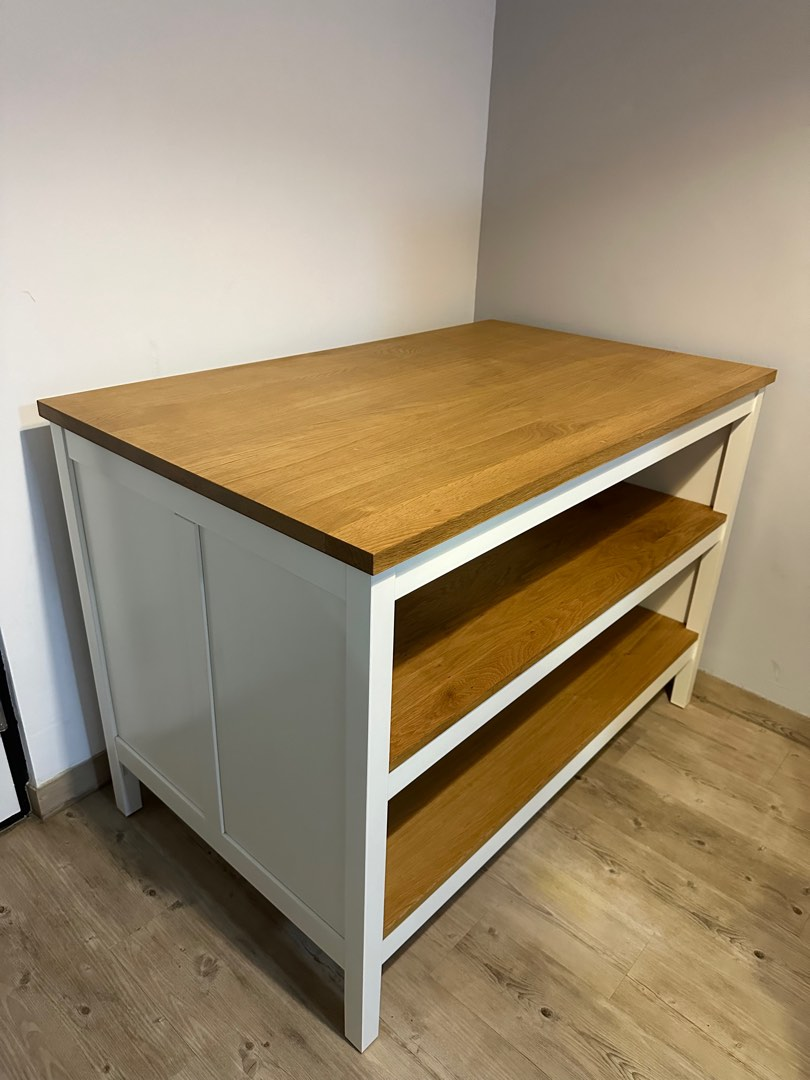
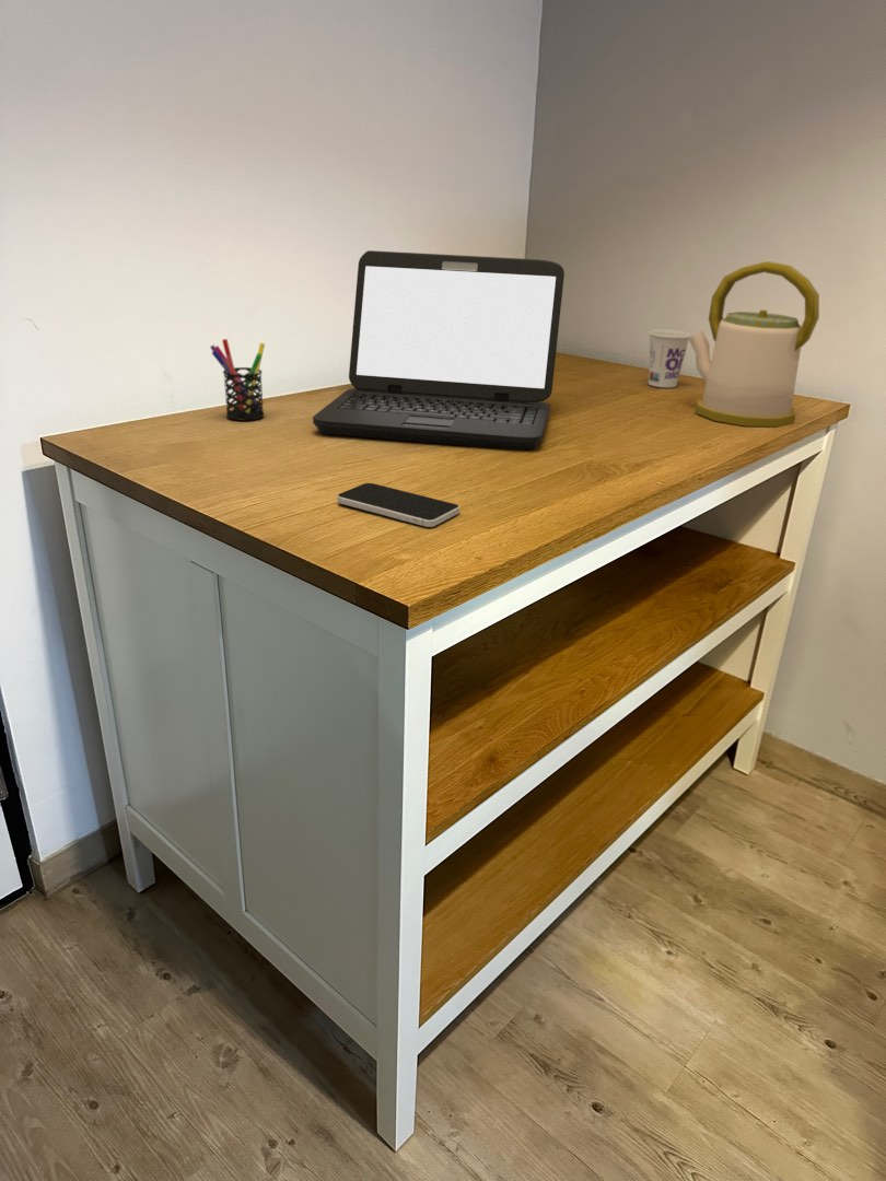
+ laptop [312,249,566,452]
+ smartphone [337,482,461,528]
+ cup [648,329,691,389]
+ kettle [688,260,820,428]
+ pen holder [209,338,266,422]
